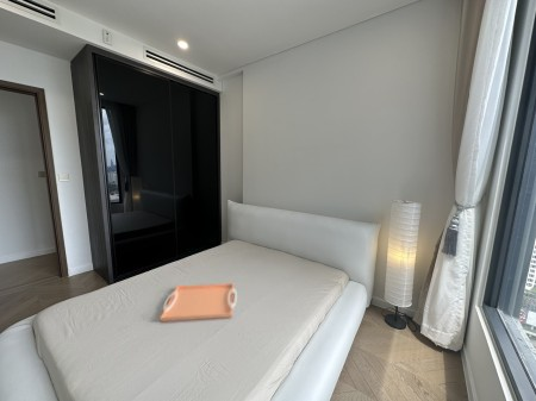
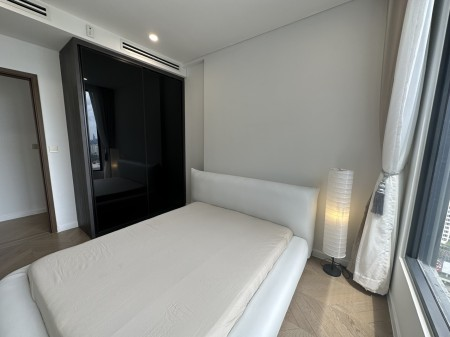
- serving tray [160,282,238,322]
